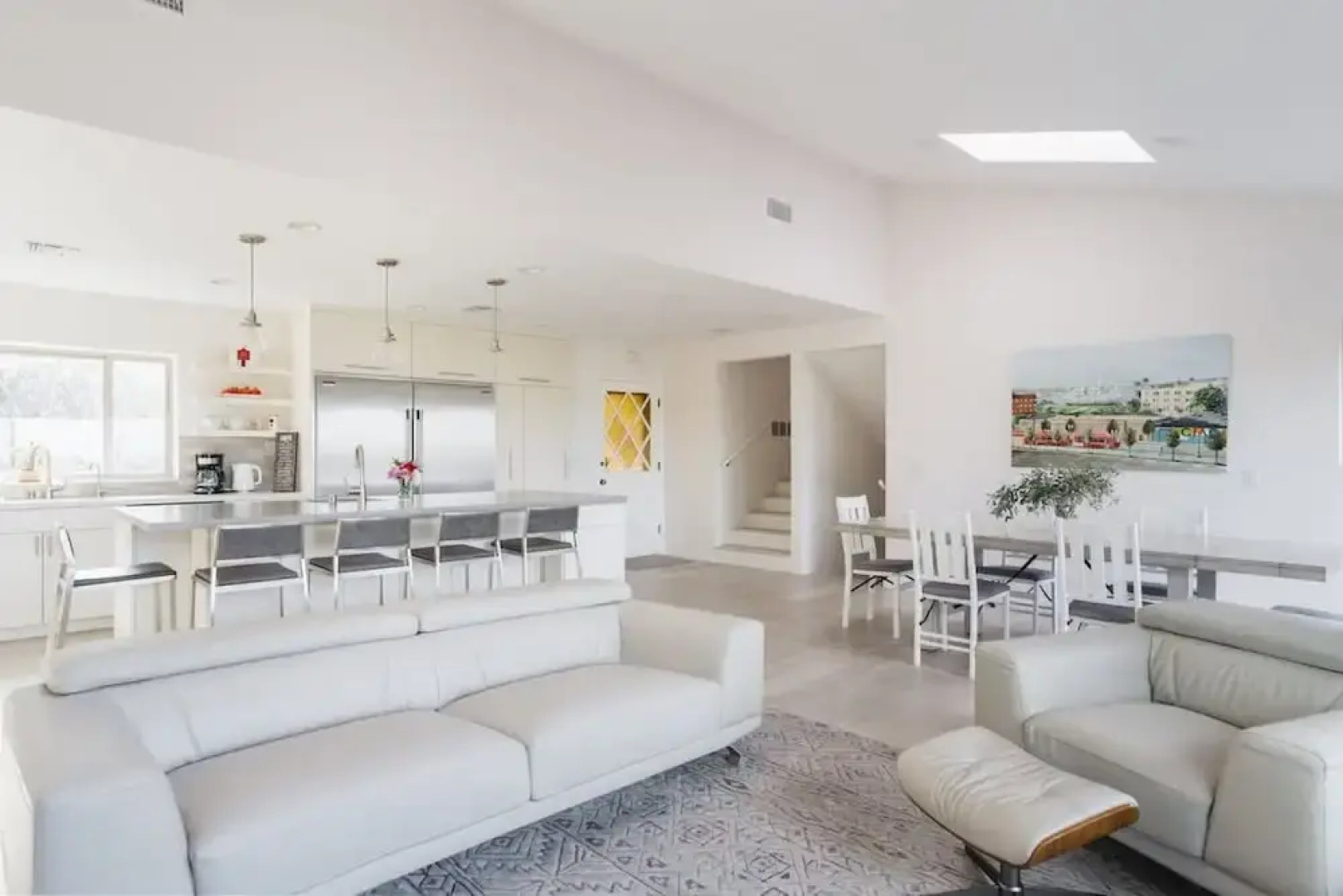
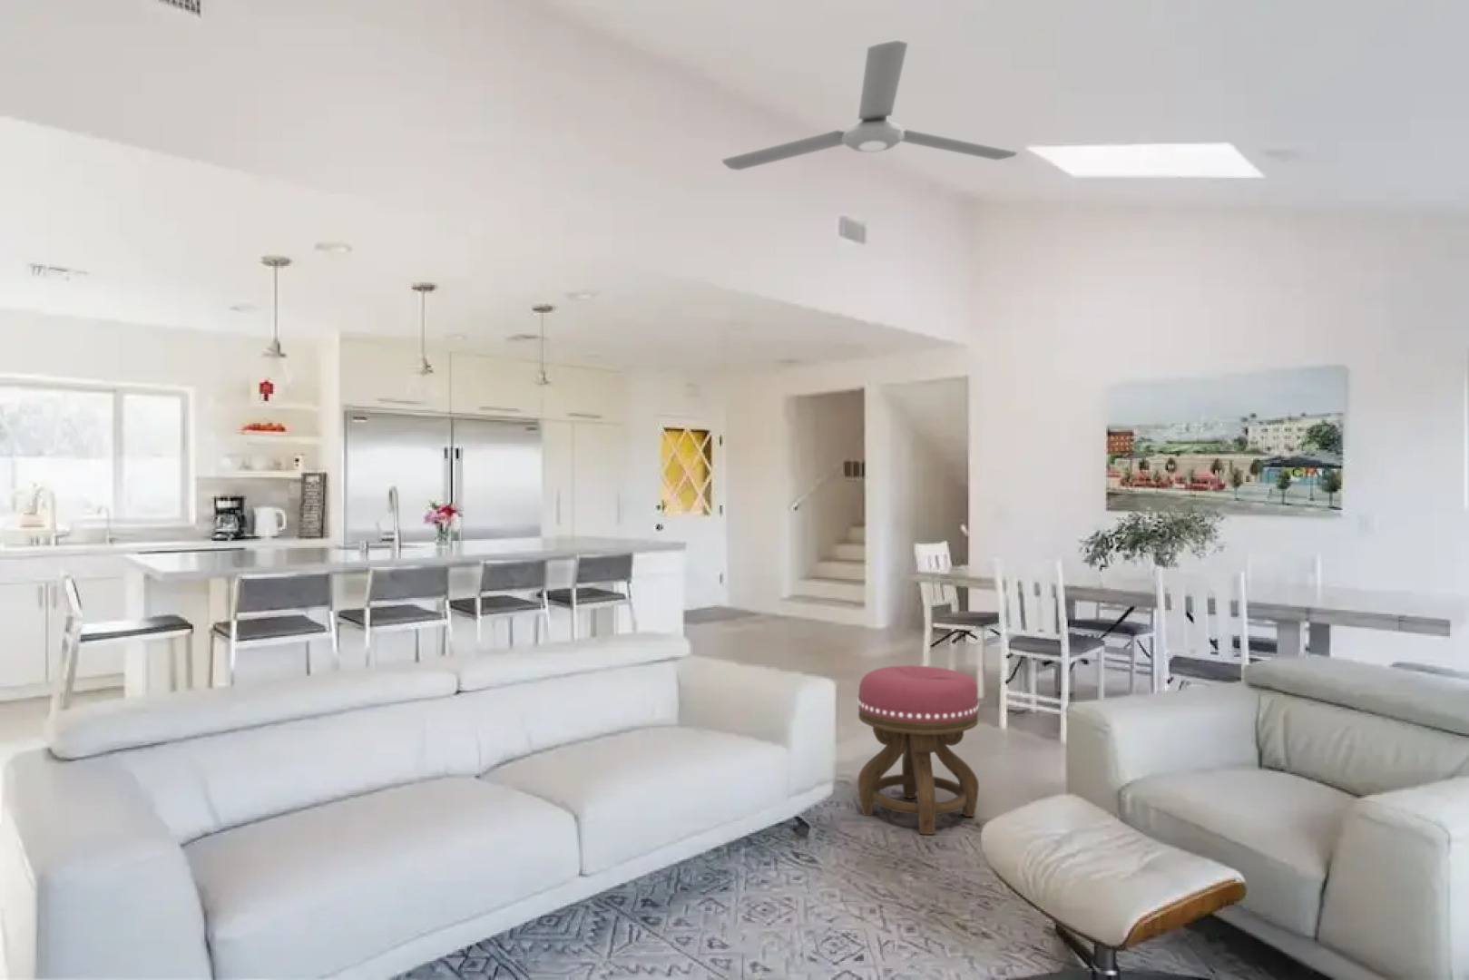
+ ceiling fan [721,39,1018,172]
+ ottoman [858,664,980,836]
